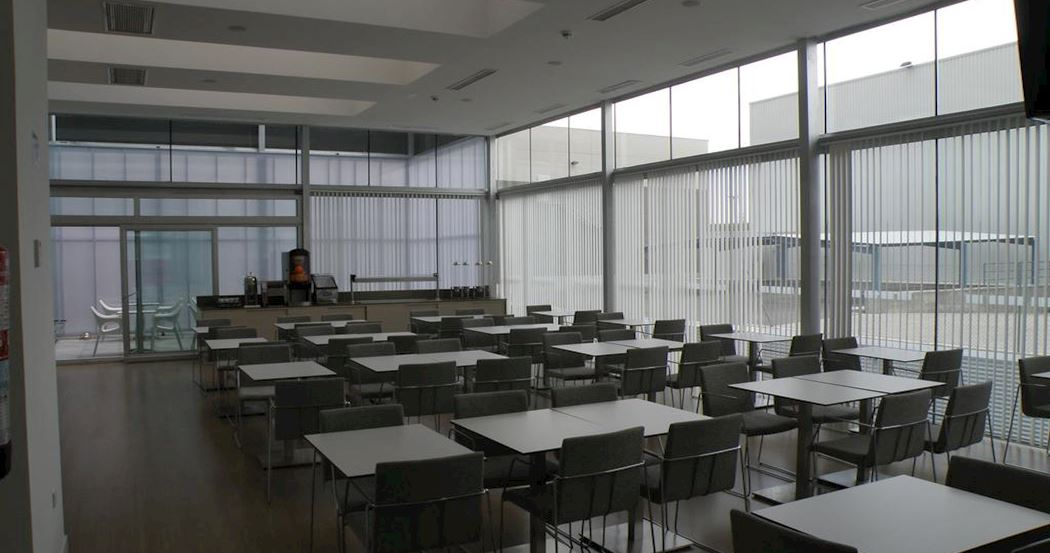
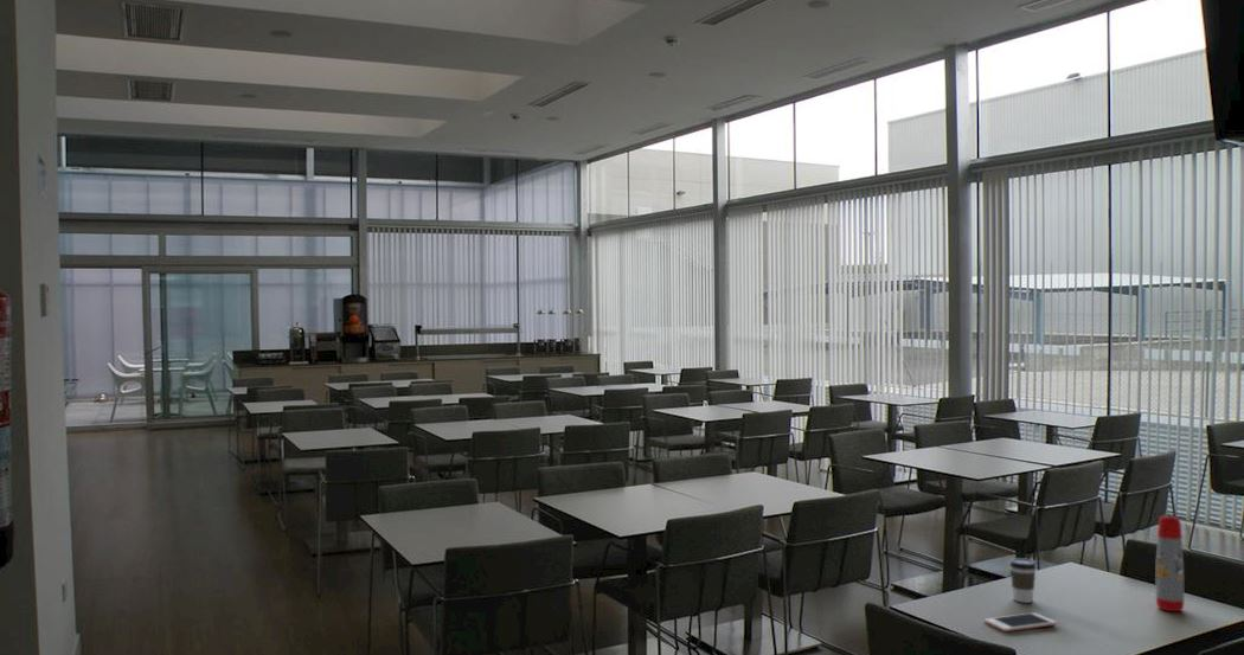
+ water bottle [1155,514,1185,612]
+ coffee cup [1008,557,1037,604]
+ cell phone [983,611,1058,632]
